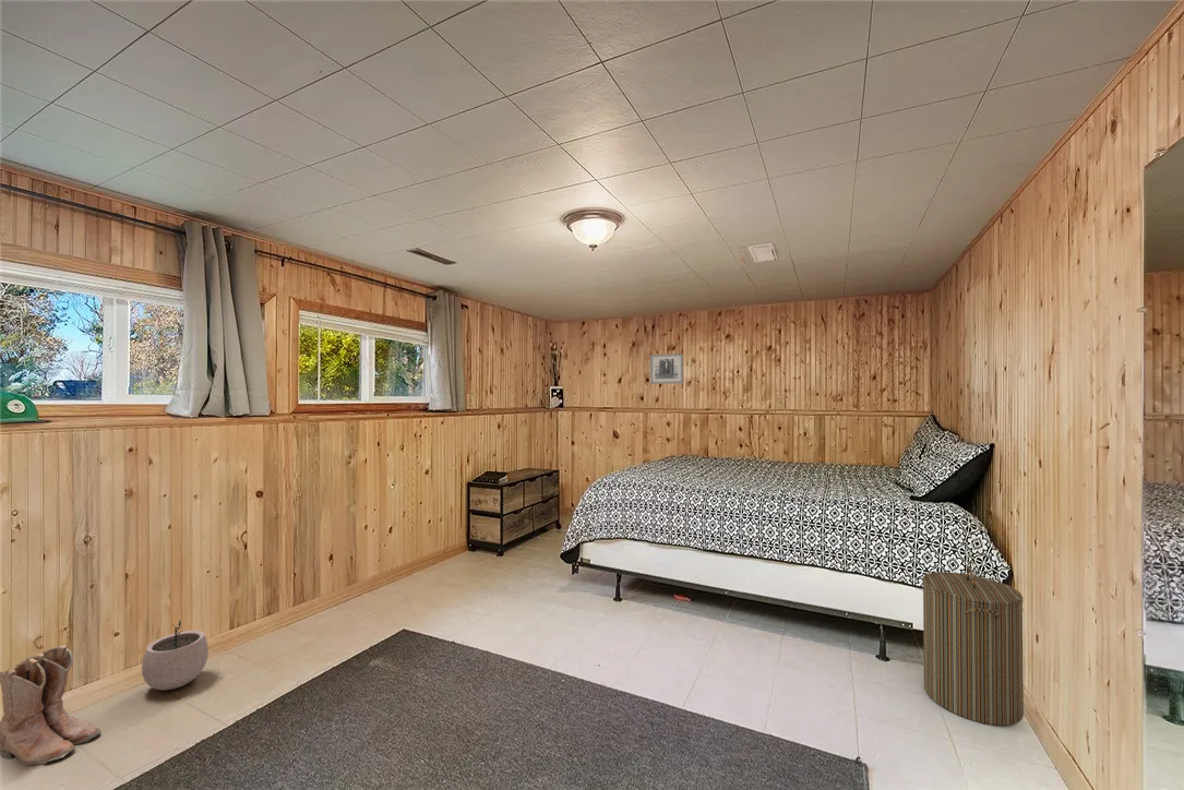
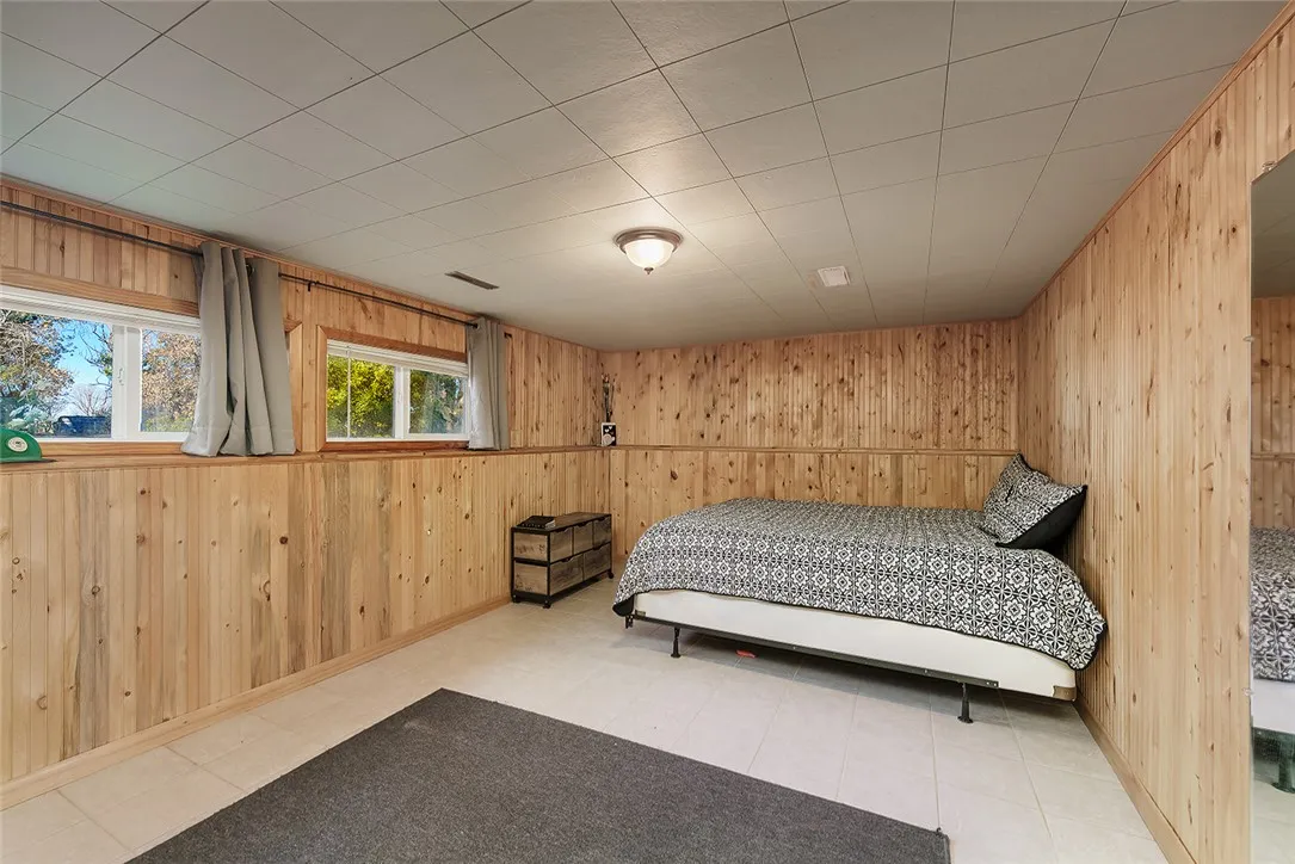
- boots [0,644,101,766]
- plant pot [141,620,210,691]
- laundry hamper [921,565,1025,727]
- wall art [649,352,684,385]
